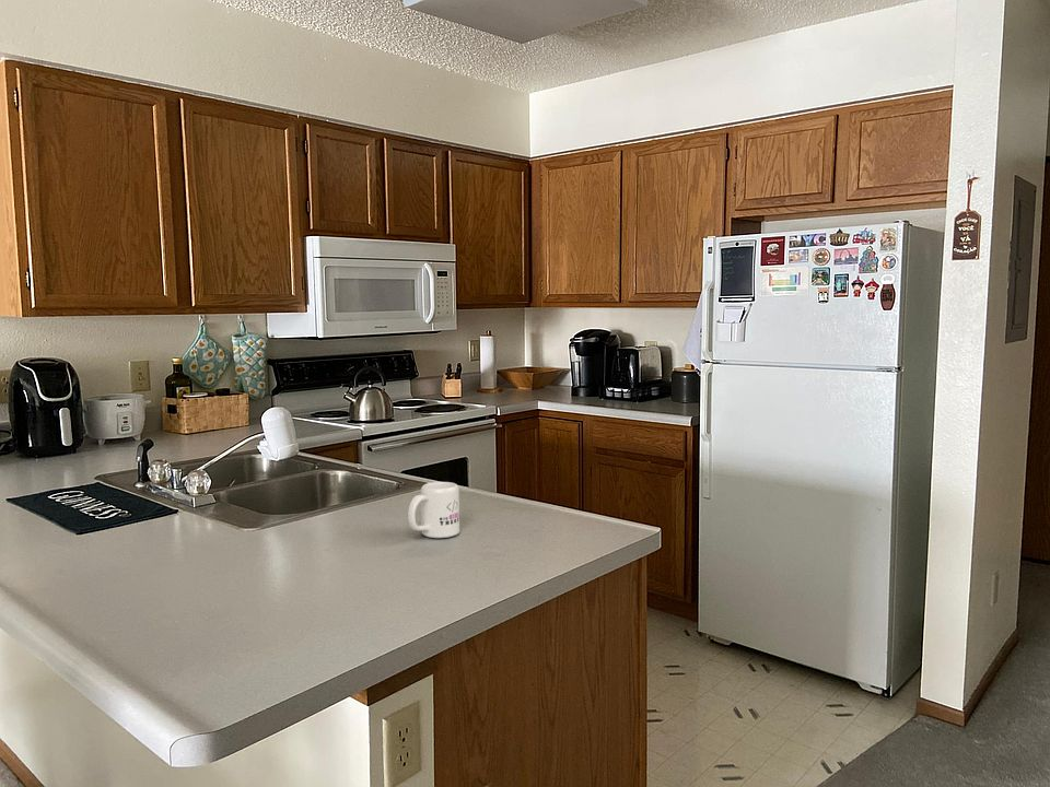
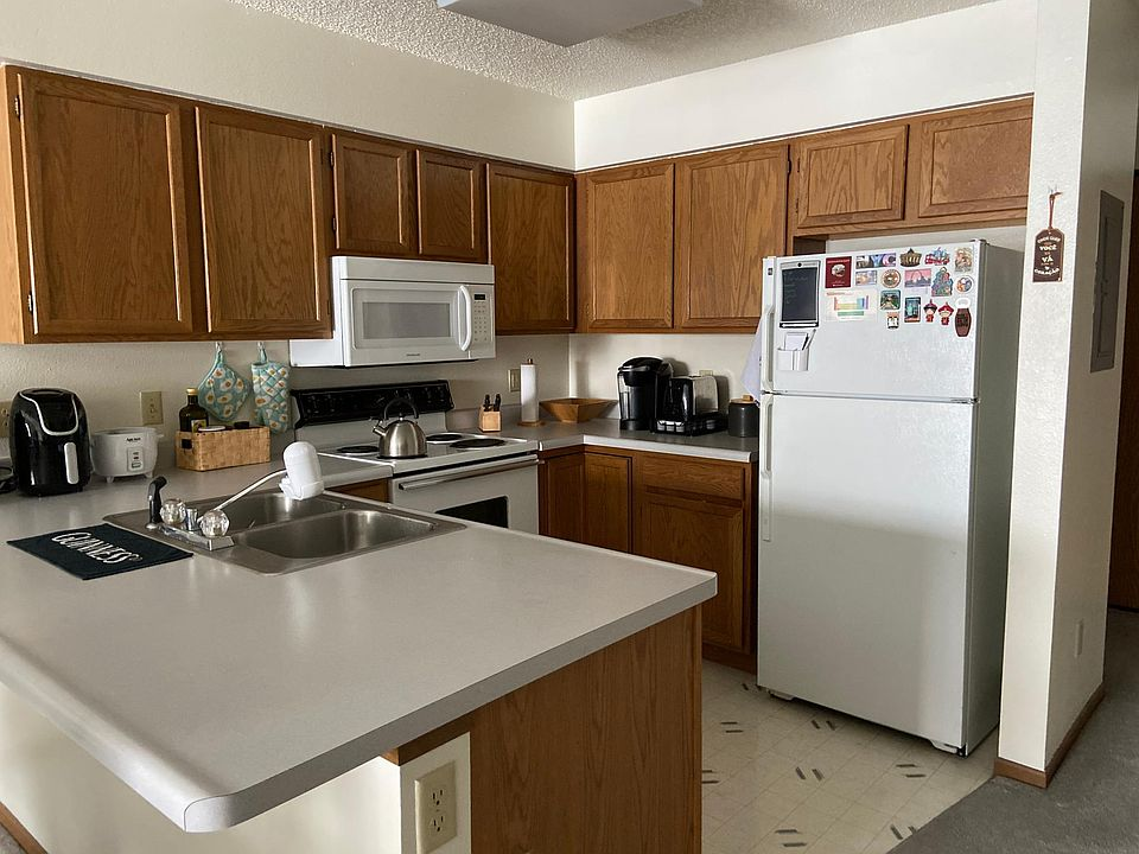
- mug [407,481,460,539]
